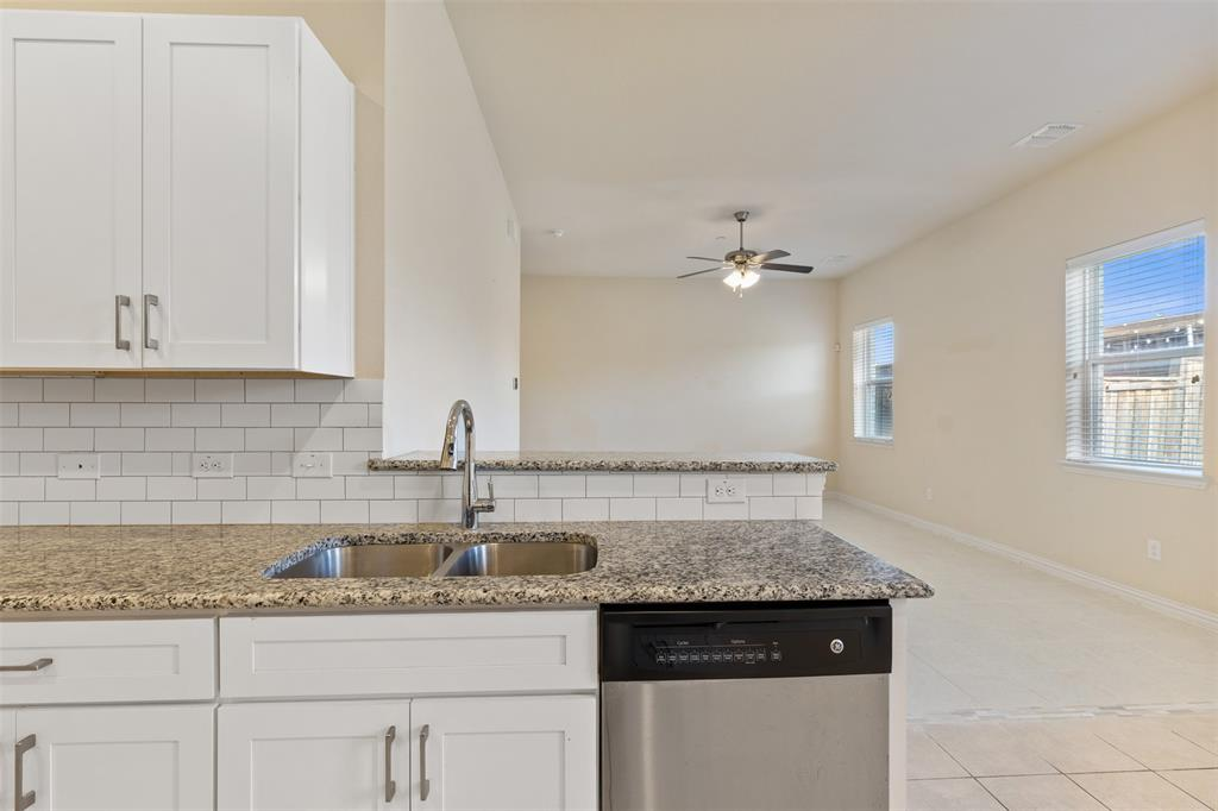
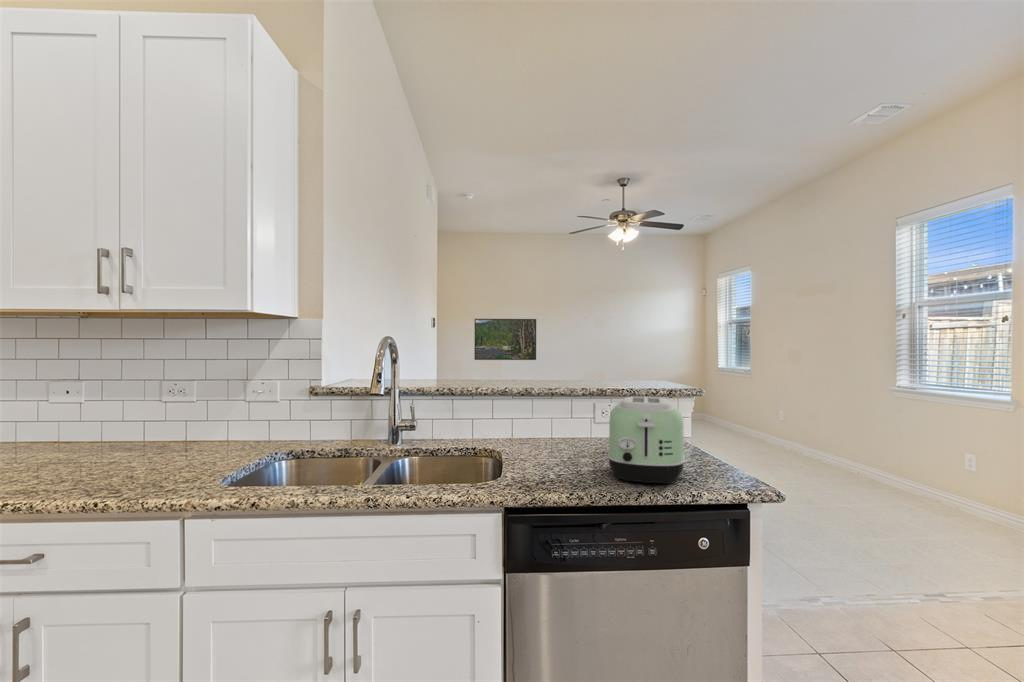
+ toaster [607,396,686,485]
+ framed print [473,318,537,361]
